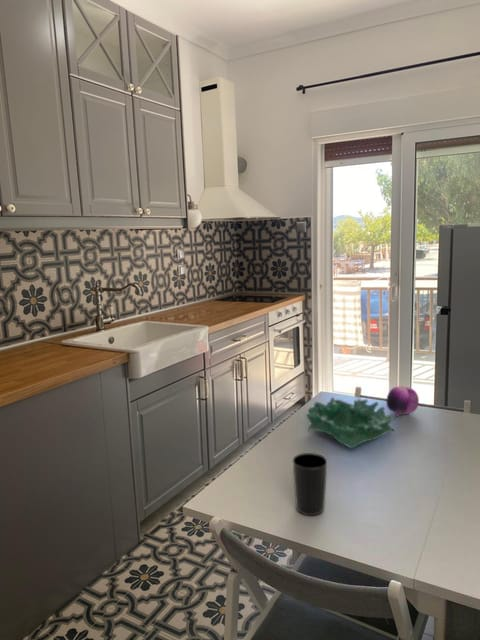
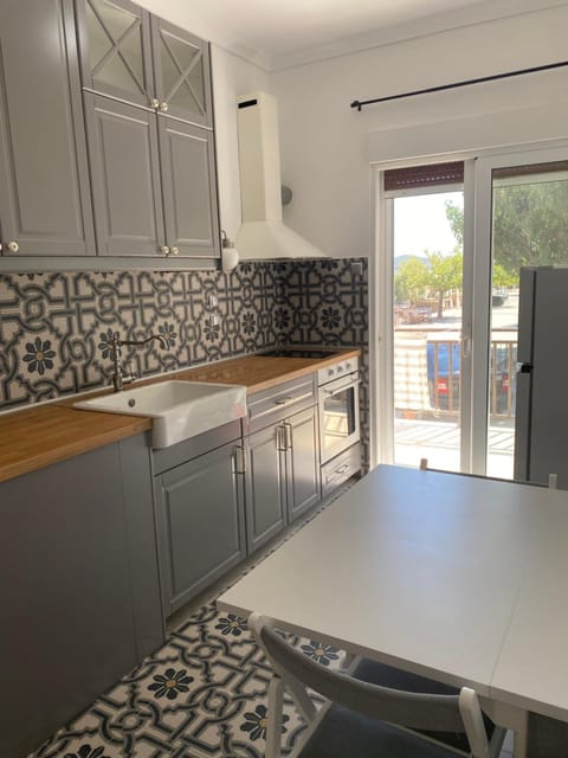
- fruit [385,386,420,418]
- decorative bowl [305,396,395,450]
- cup [292,452,328,516]
